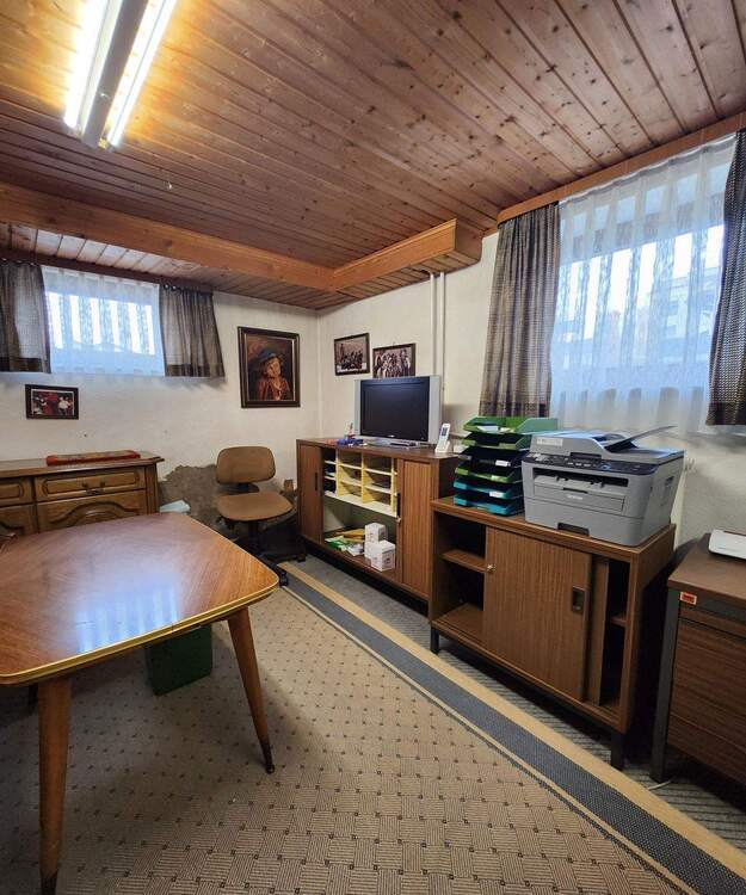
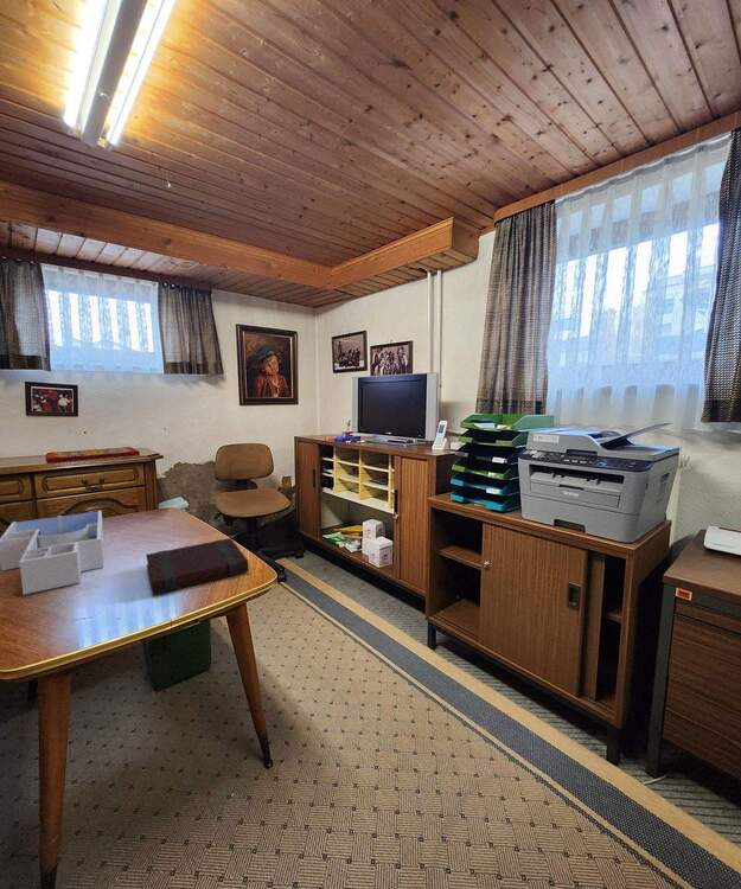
+ desk organizer [0,510,104,596]
+ book [145,537,250,596]
